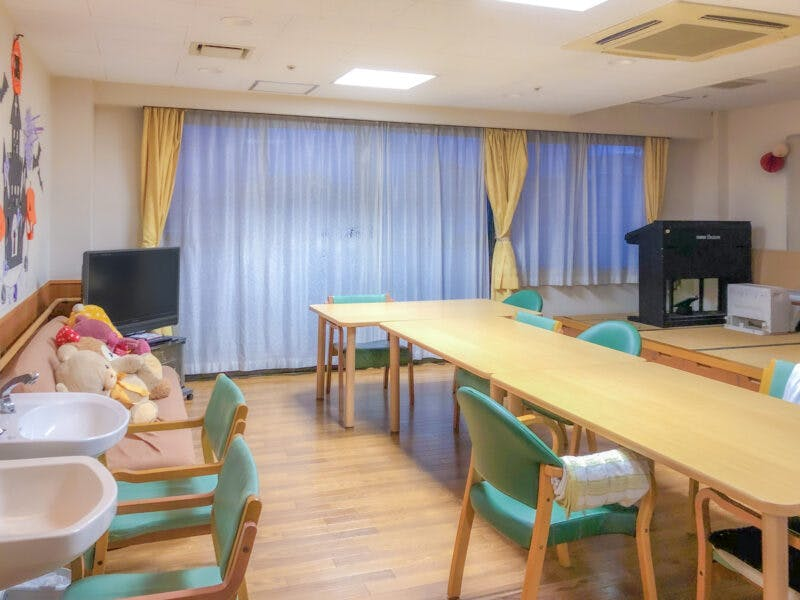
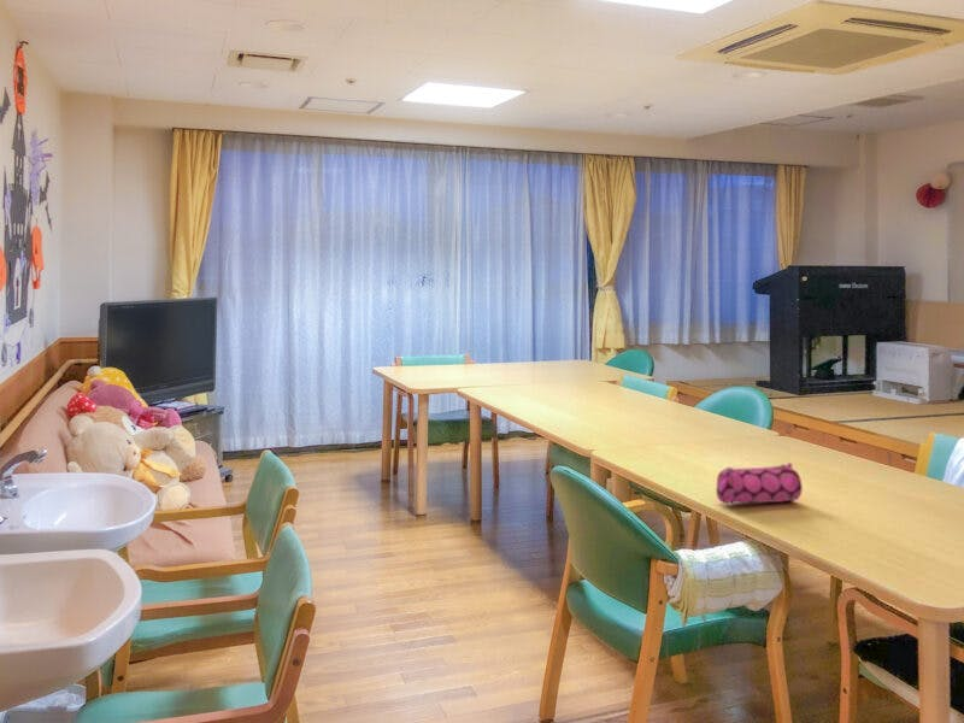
+ pencil case [715,462,804,505]
